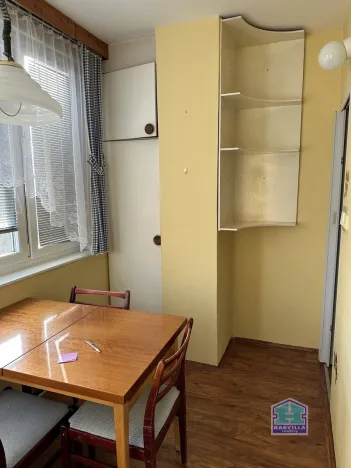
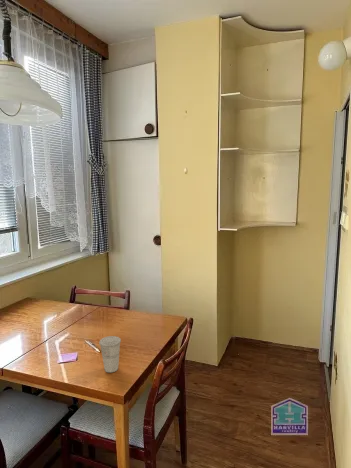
+ cup [98,335,122,373]
